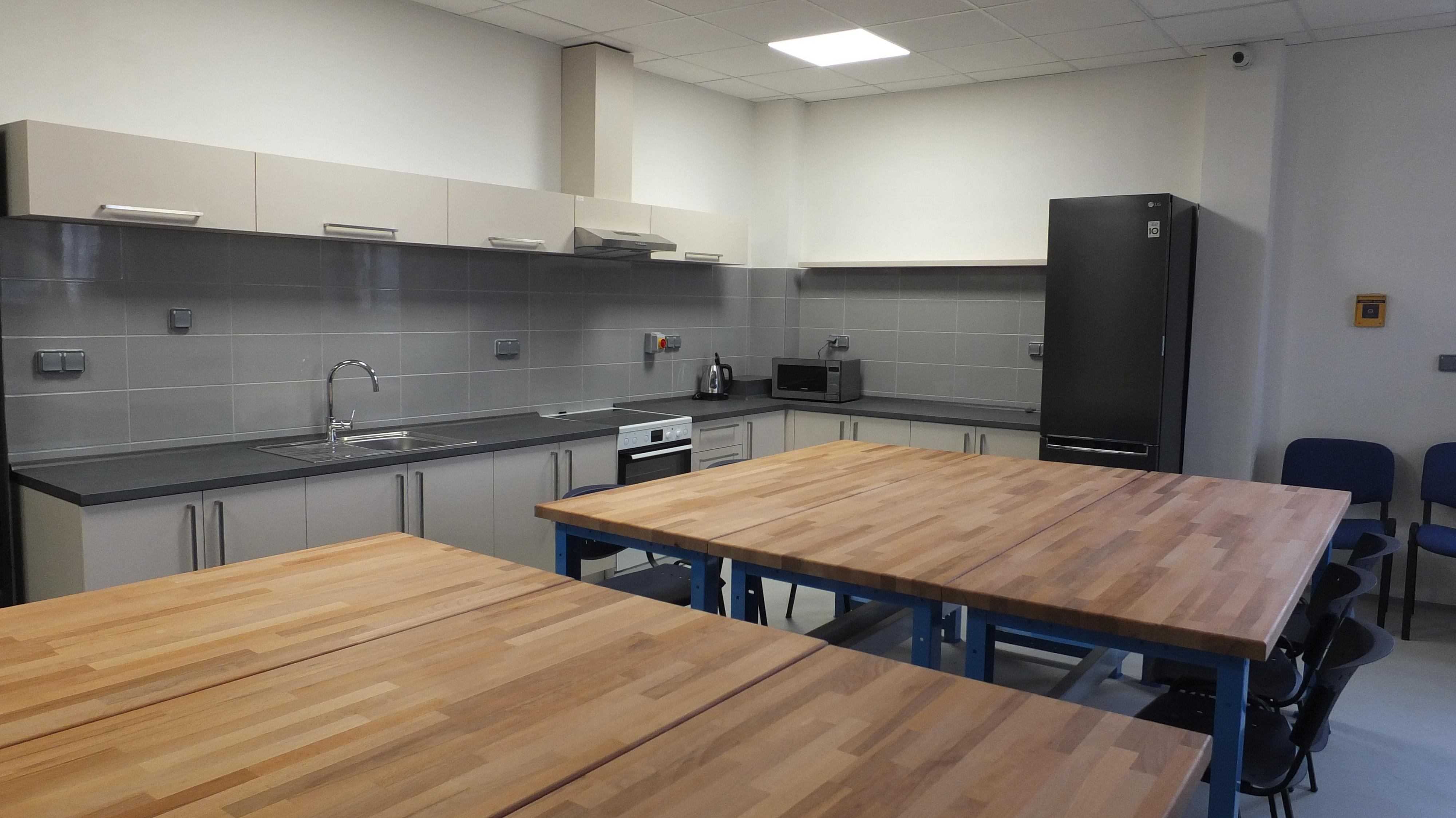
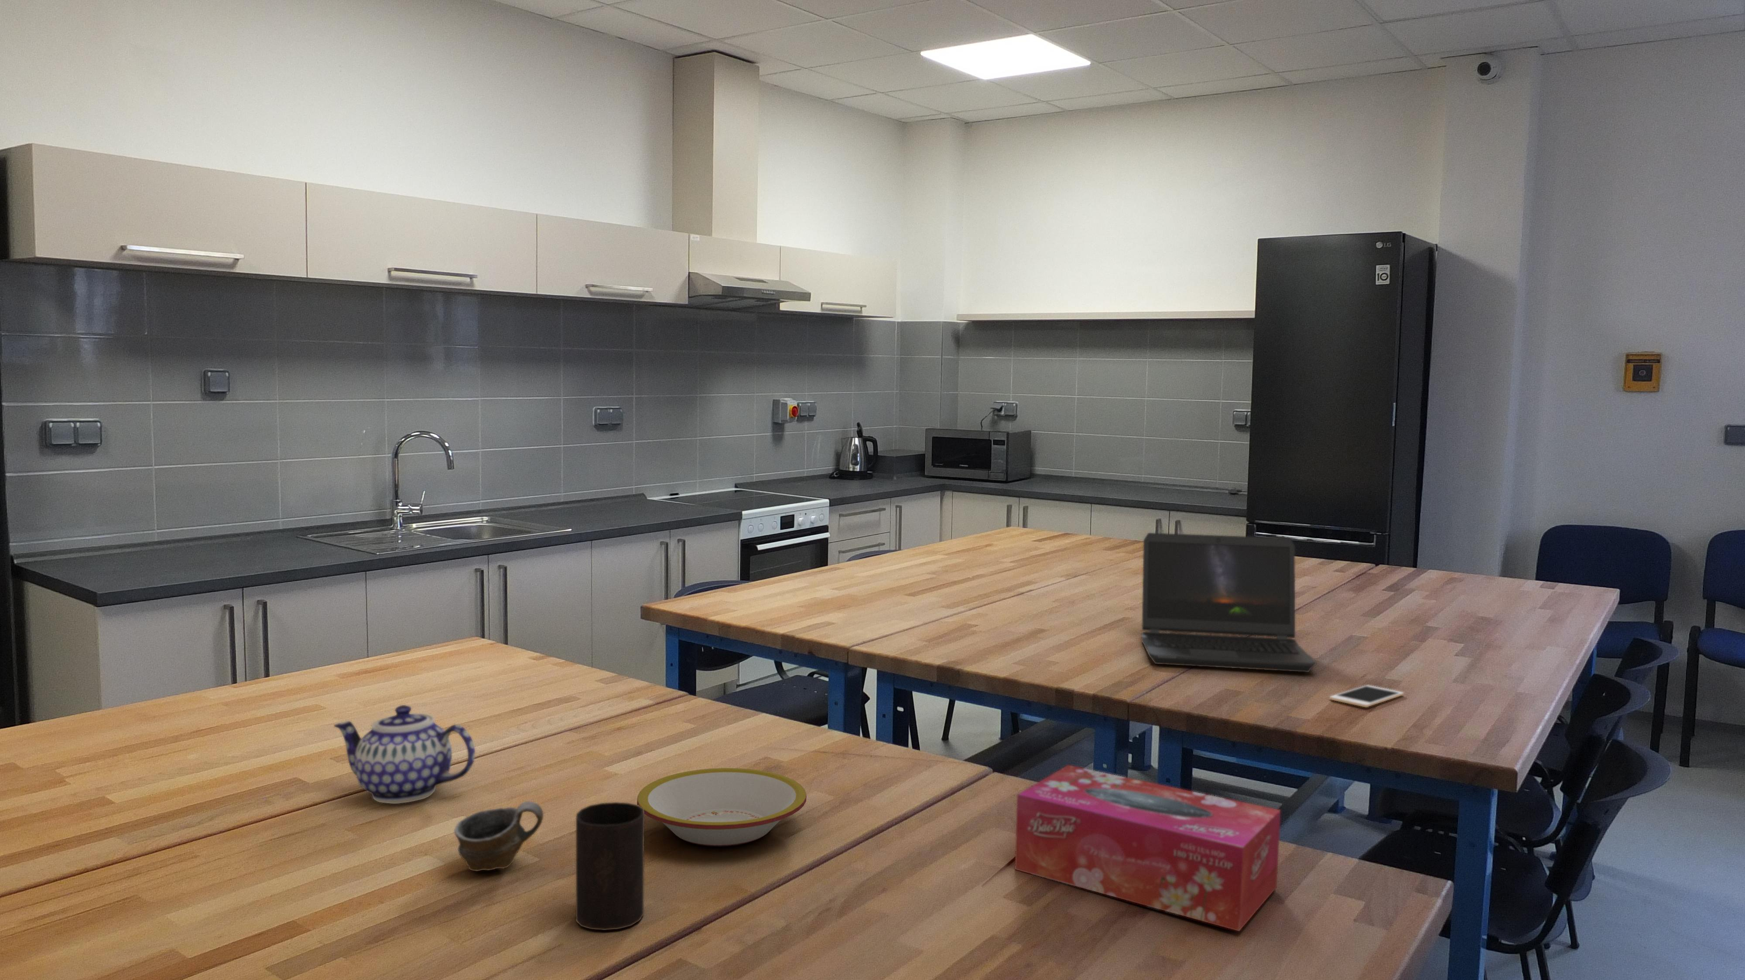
+ cup [454,800,544,872]
+ laptop computer [1141,532,1317,672]
+ cell phone [1329,684,1405,708]
+ teapot [333,704,476,804]
+ tissue box [1014,764,1281,932]
+ bowl [636,768,807,847]
+ cup [575,801,645,931]
